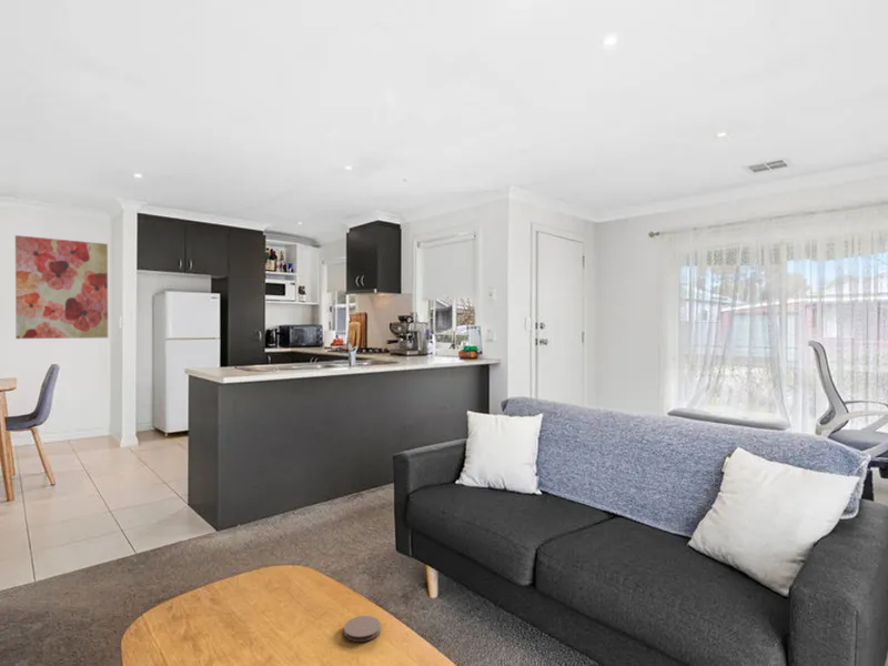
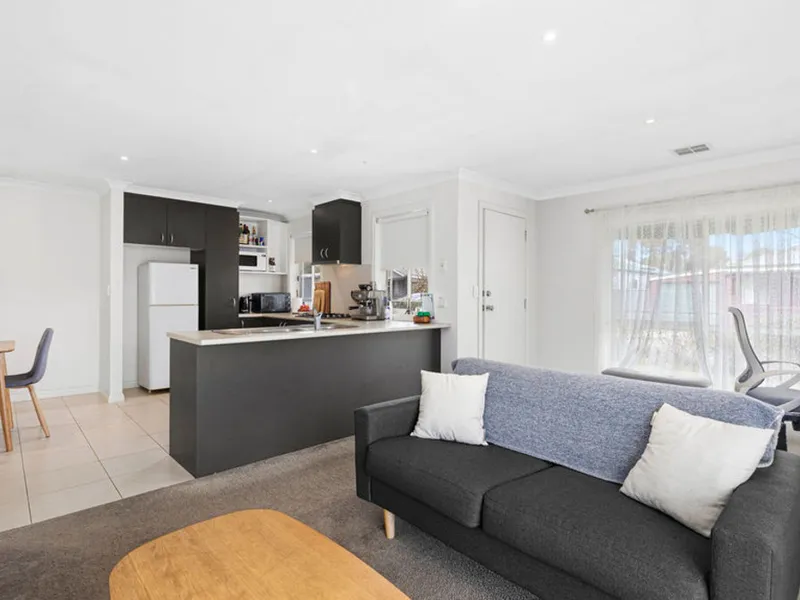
- coaster [343,615,382,643]
- wall art [14,234,109,340]
